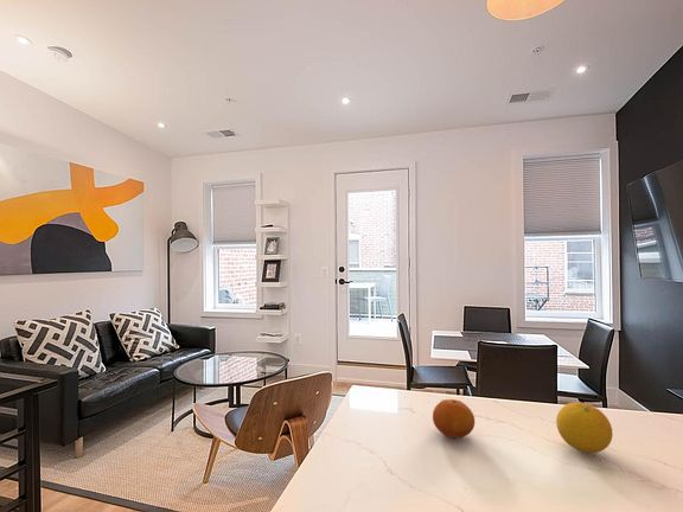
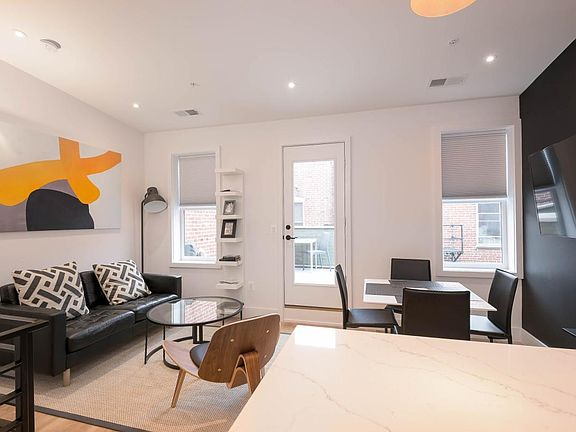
- fruit [432,398,475,439]
- fruit [555,402,614,454]
